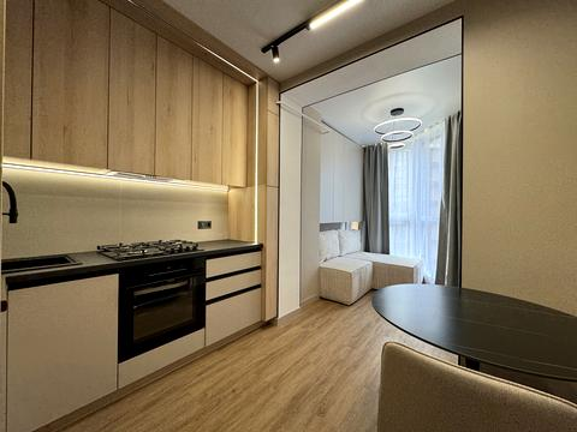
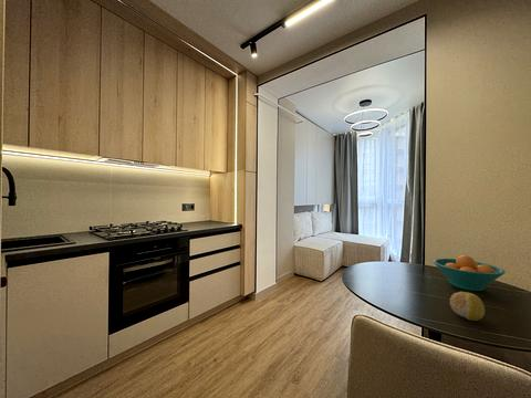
+ fruit bowl [433,254,507,292]
+ fruit [449,291,486,322]
